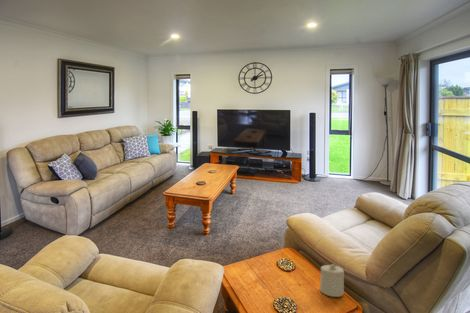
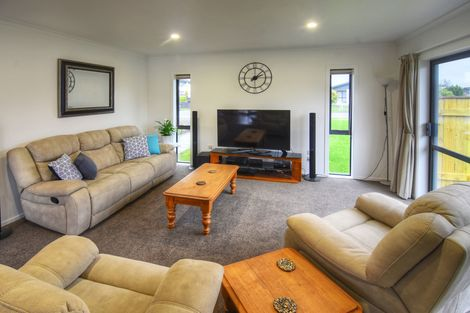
- candle [319,263,345,298]
